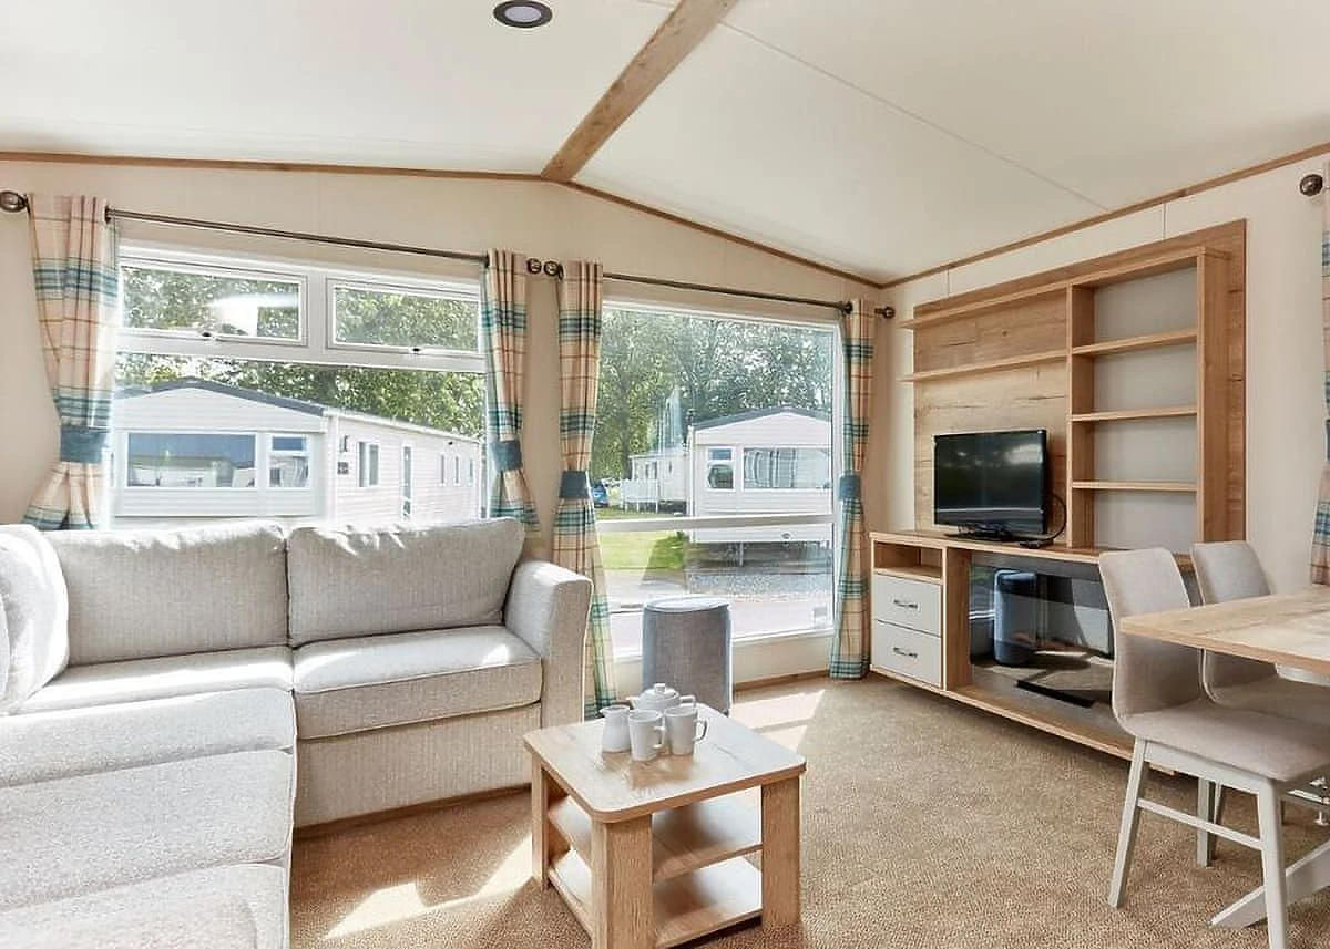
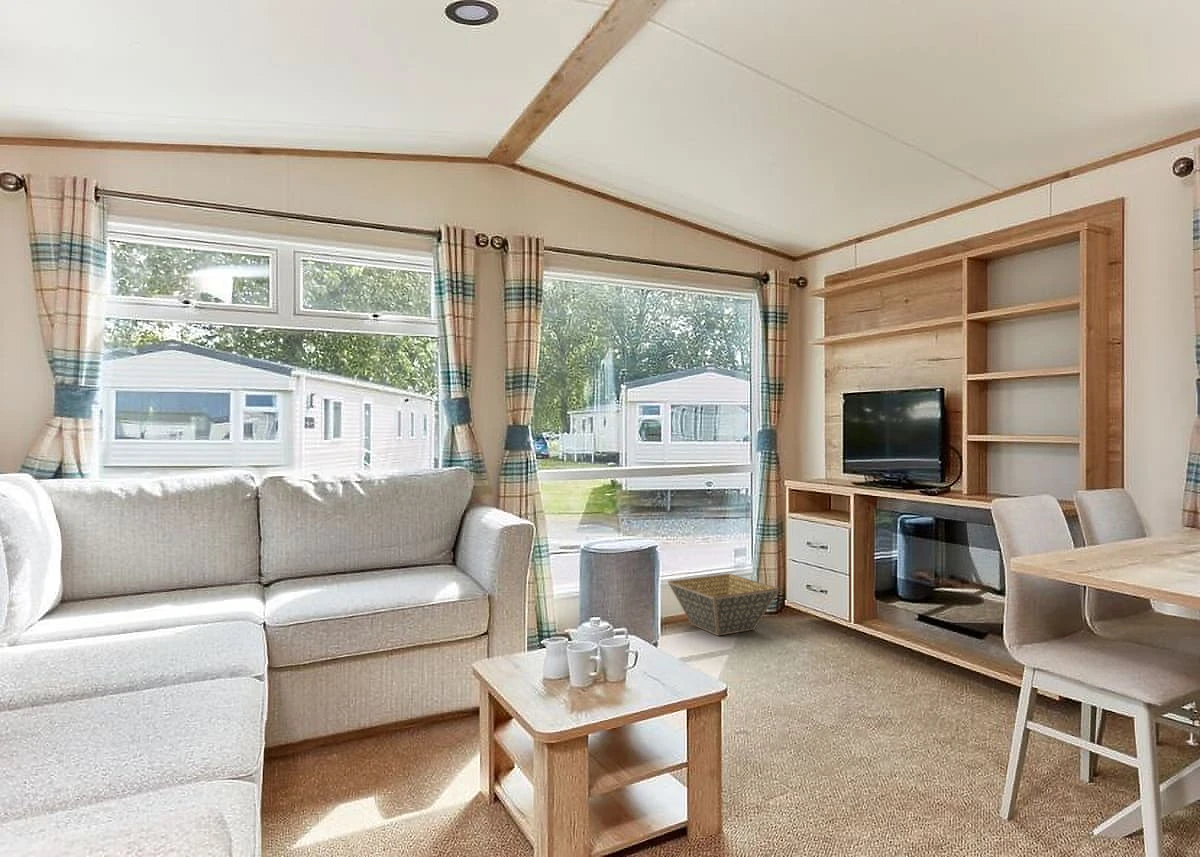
+ basket [667,573,781,637]
